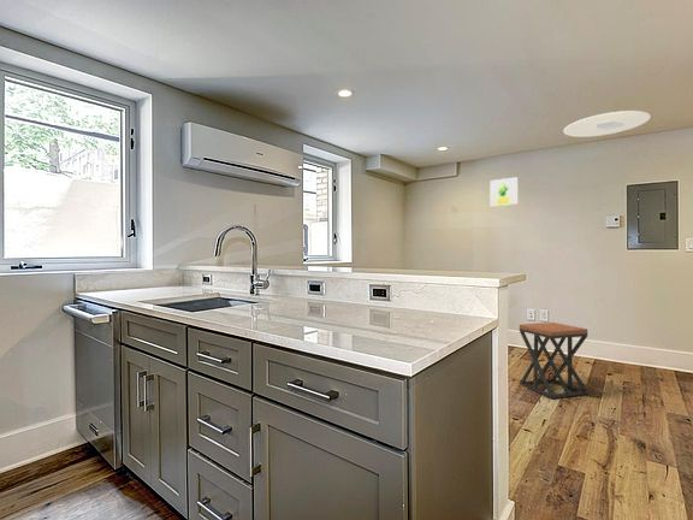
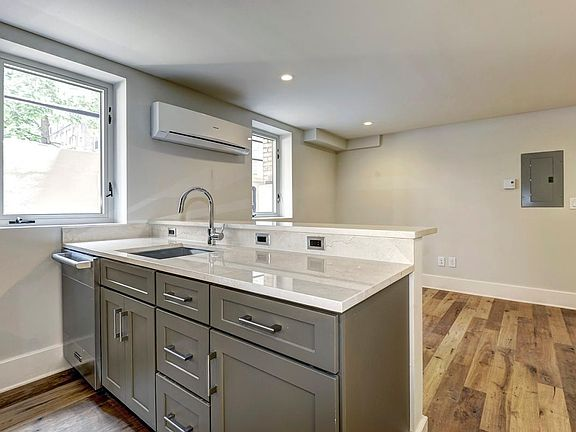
- stool [519,321,590,400]
- wall art [488,176,519,207]
- ceiling light [562,110,652,138]
